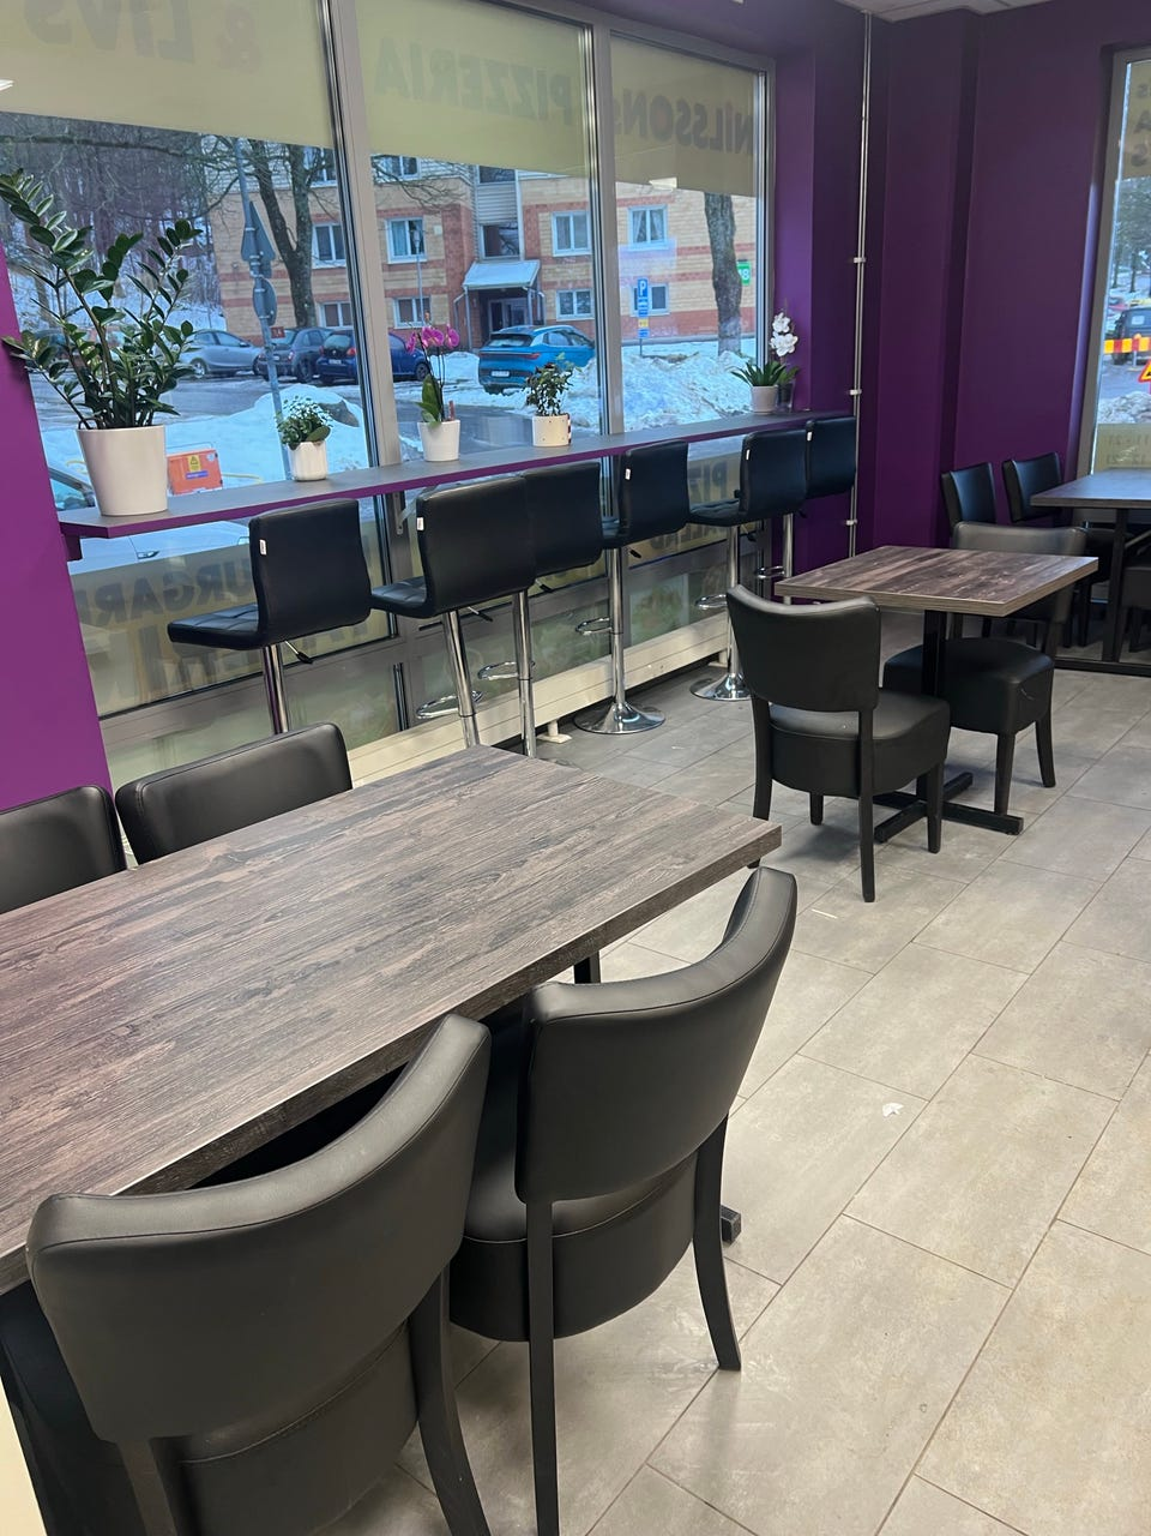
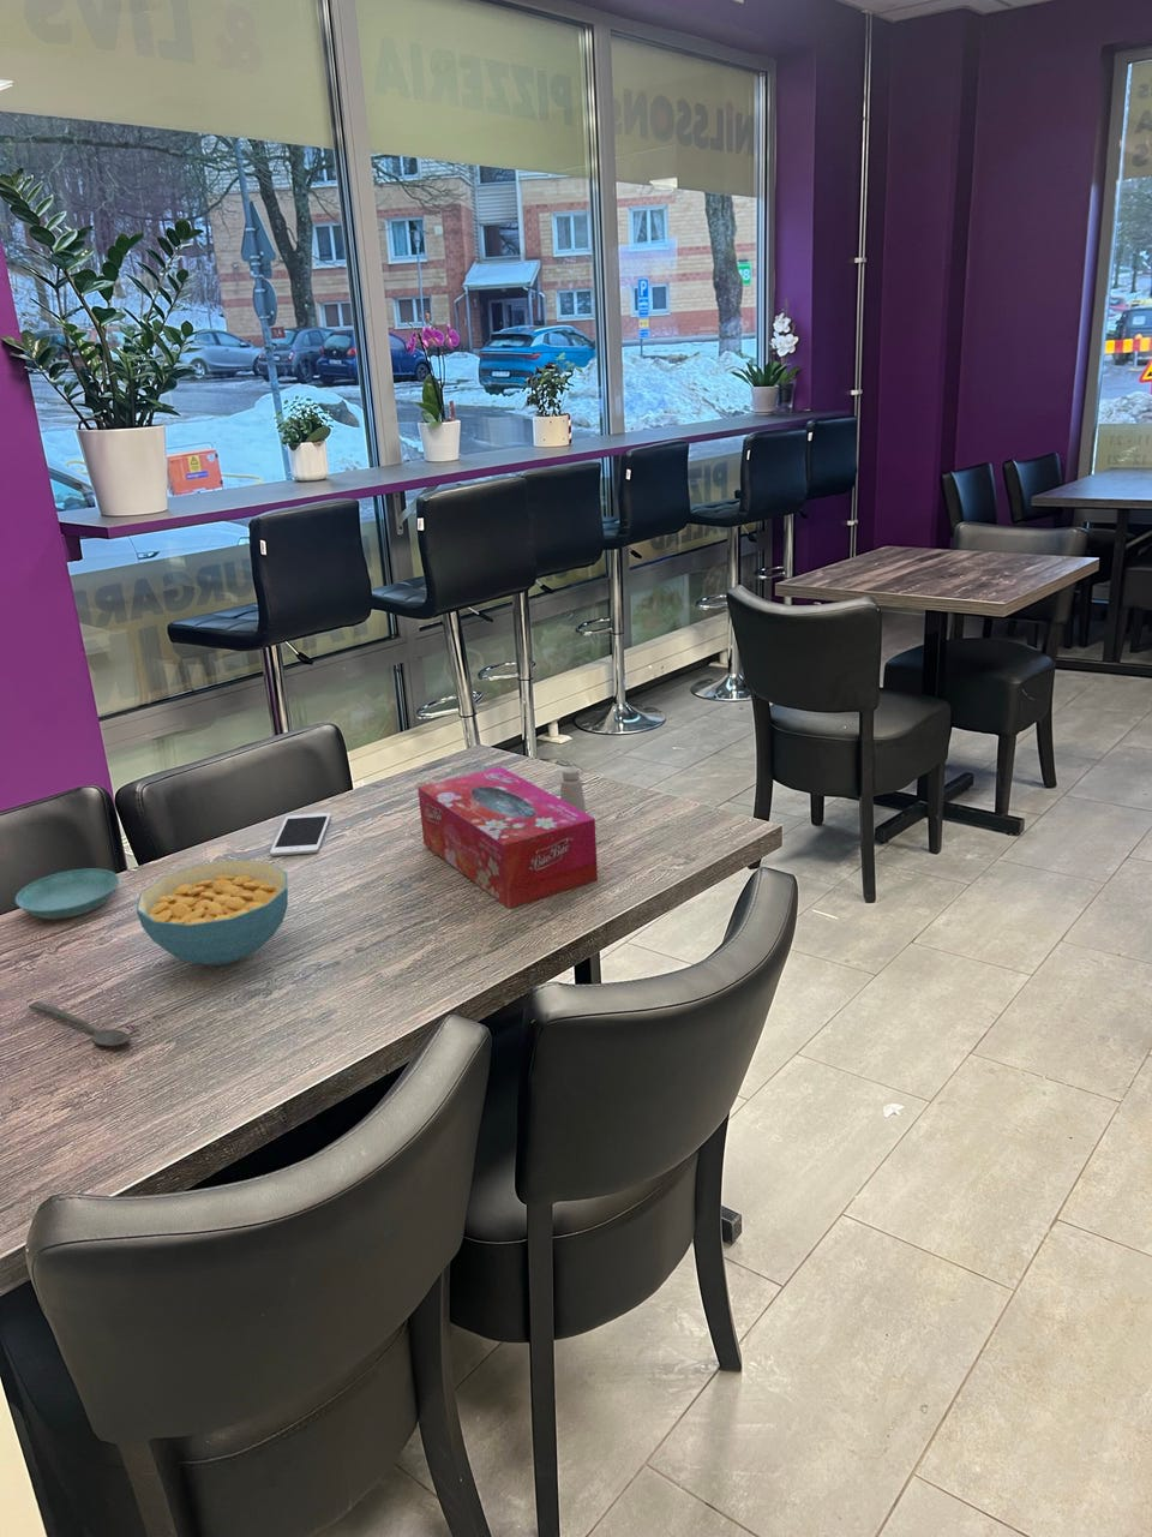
+ spoon [28,1000,131,1047]
+ tissue box [416,765,599,909]
+ saltshaker [559,766,587,813]
+ cereal bowl [136,858,289,967]
+ saucer [15,867,120,920]
+ cell phone [269,812,333,857]
